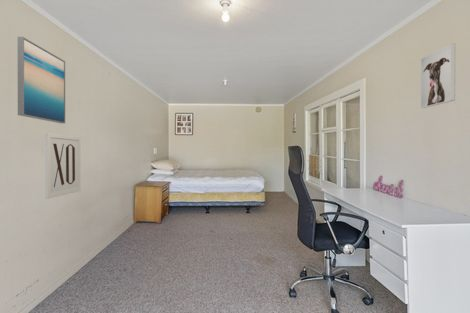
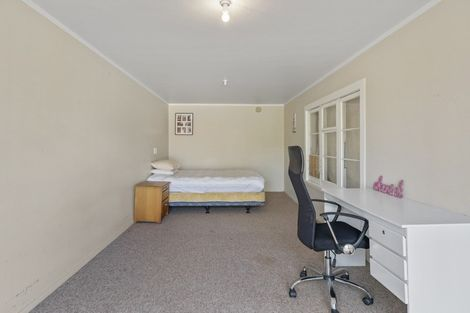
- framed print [420,43,456,109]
- wall art [17,36,66,124]
- wall art [44,132,82,200]
